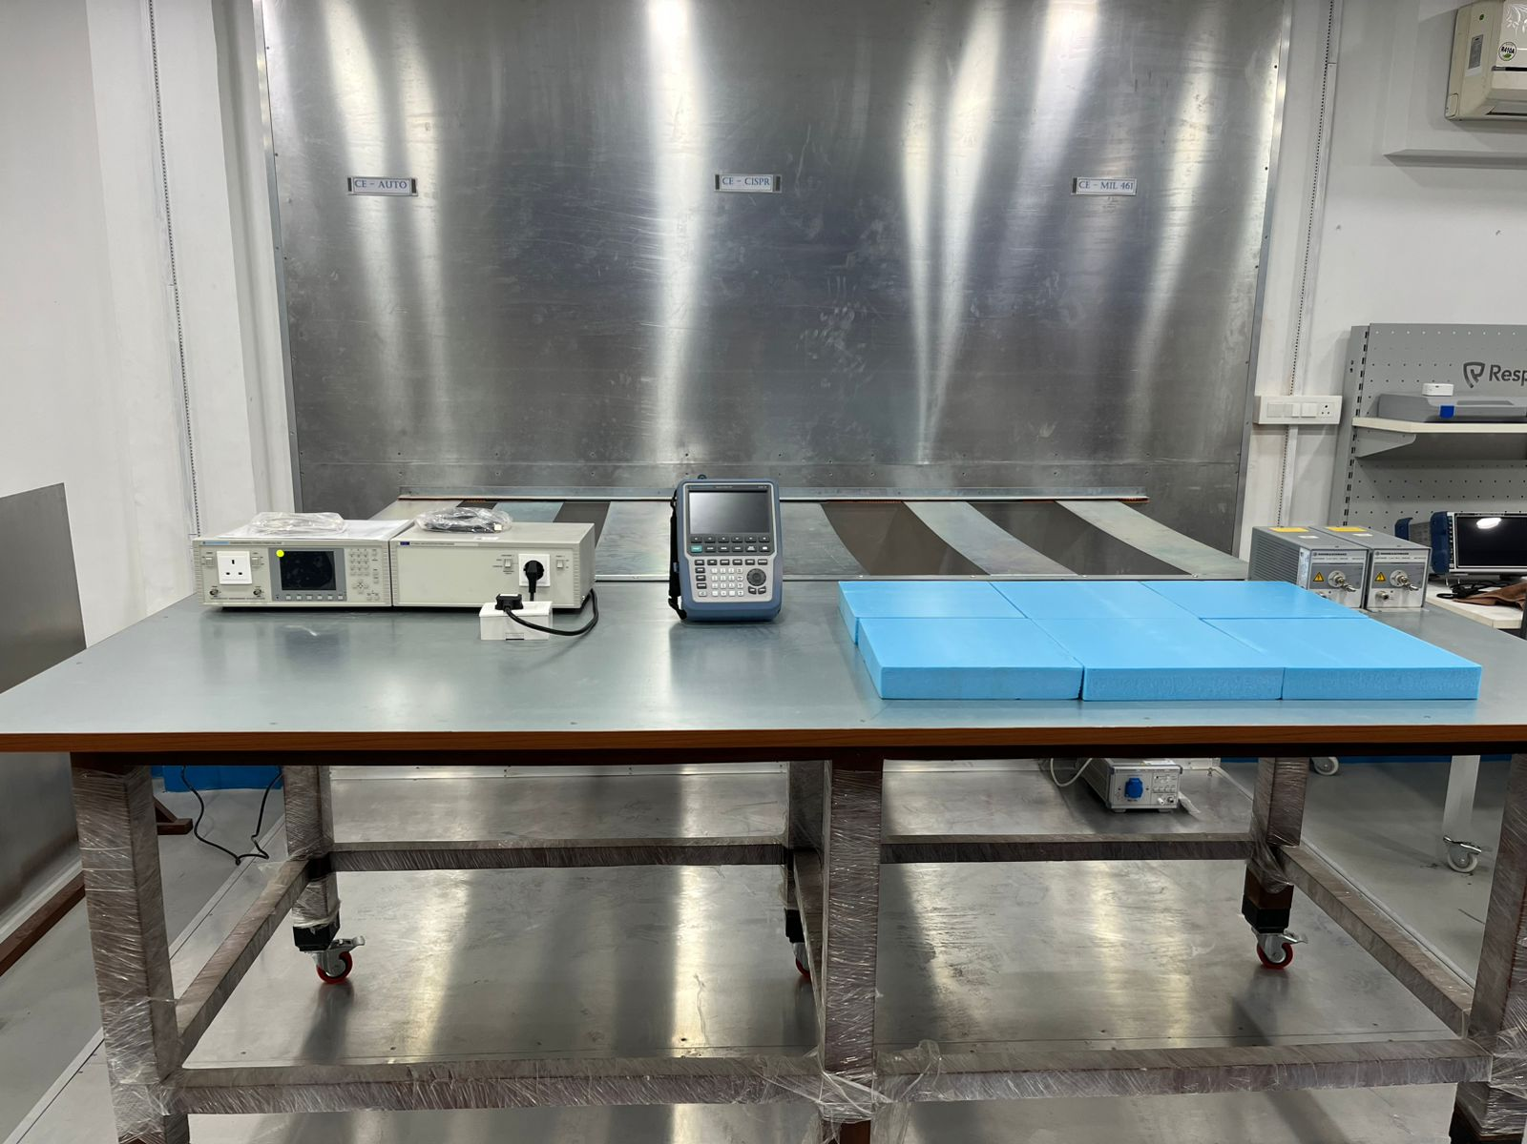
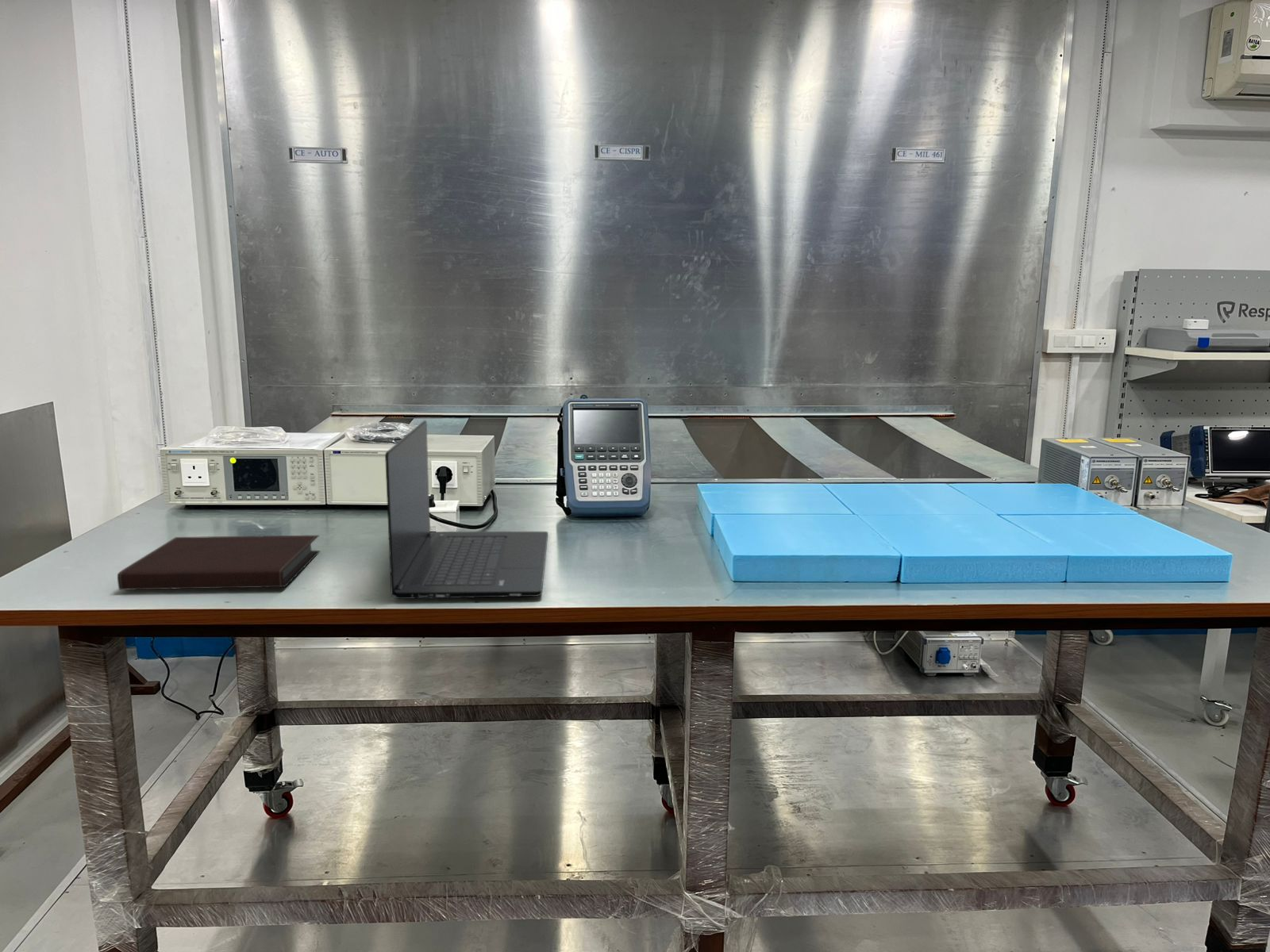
+ notebook [117,535,321,591]
+ laptop [384,420,548,600]
